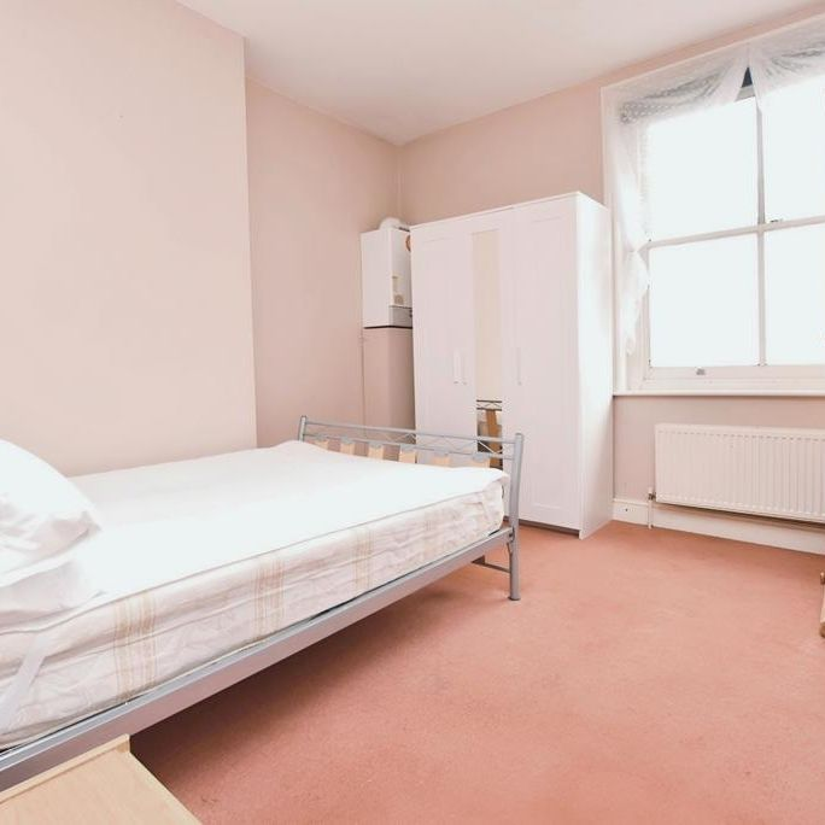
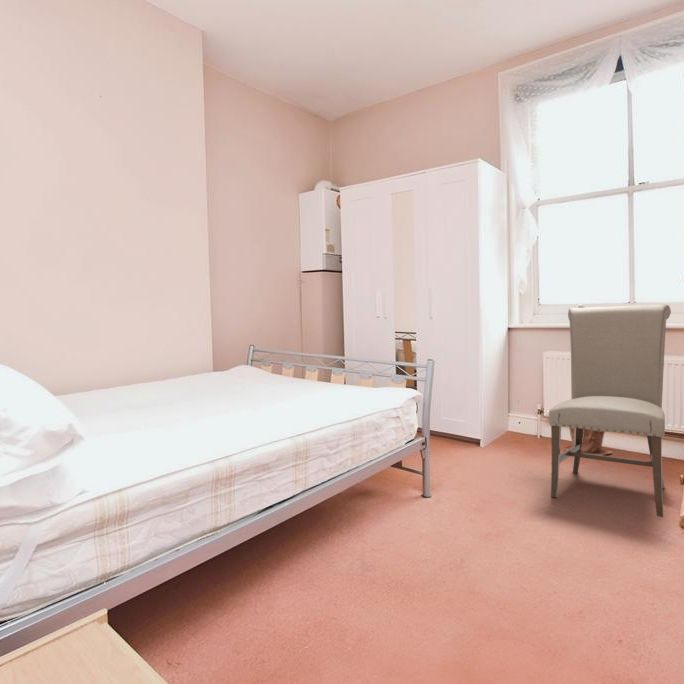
+ plant pot [563,427,613,456]
+ chair [548,304,672,518]
